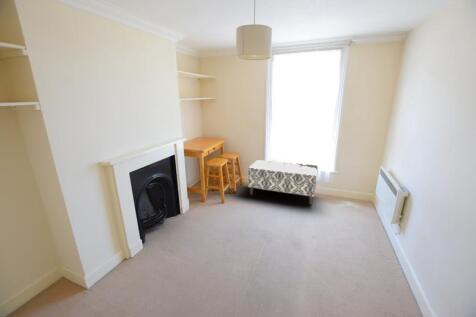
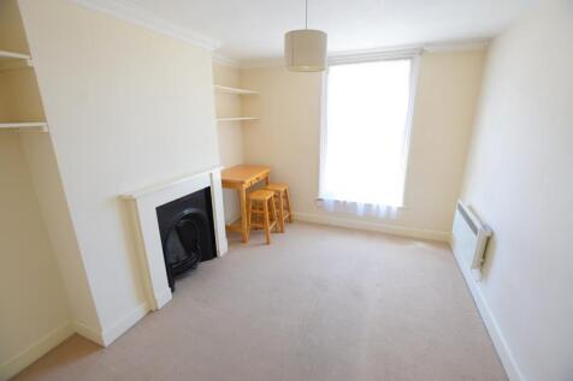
- bench [247,159,319,206]
